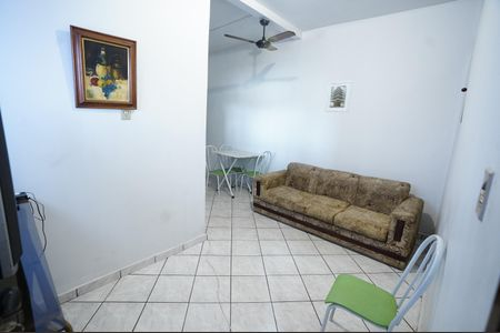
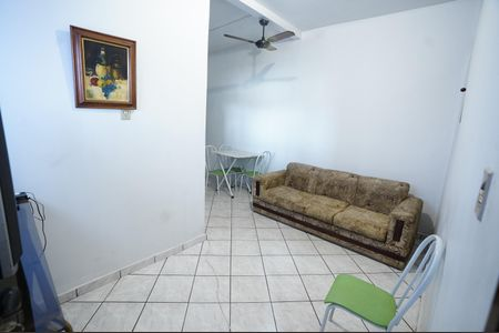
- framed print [324,80,353,113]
